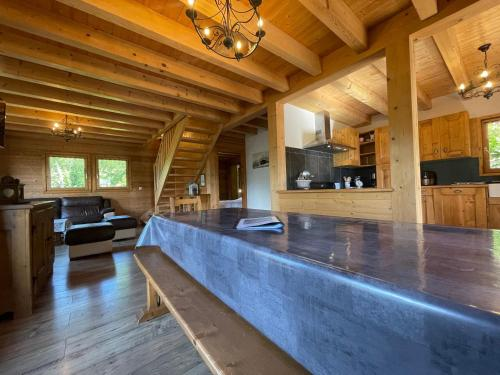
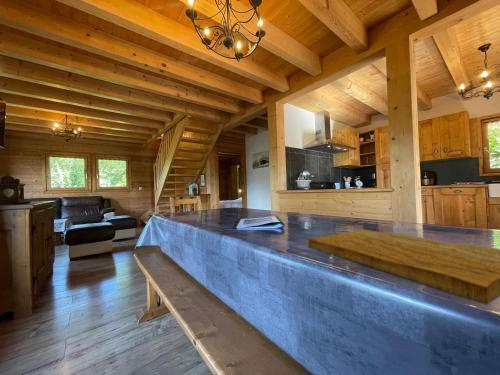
+ cutting board [307,228,500,306]
